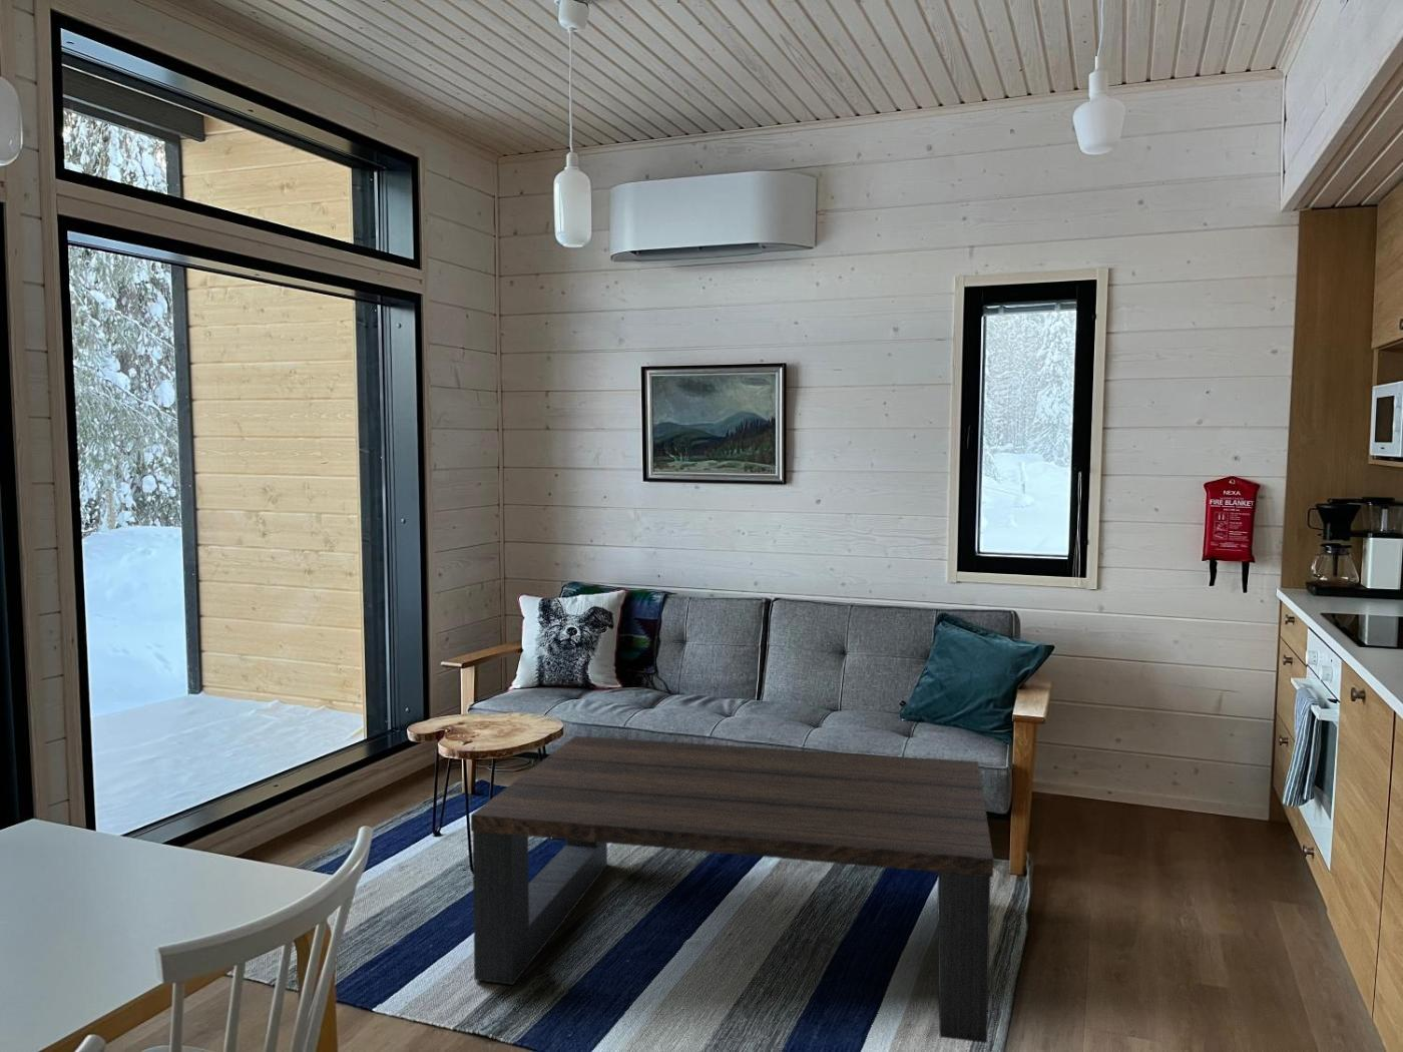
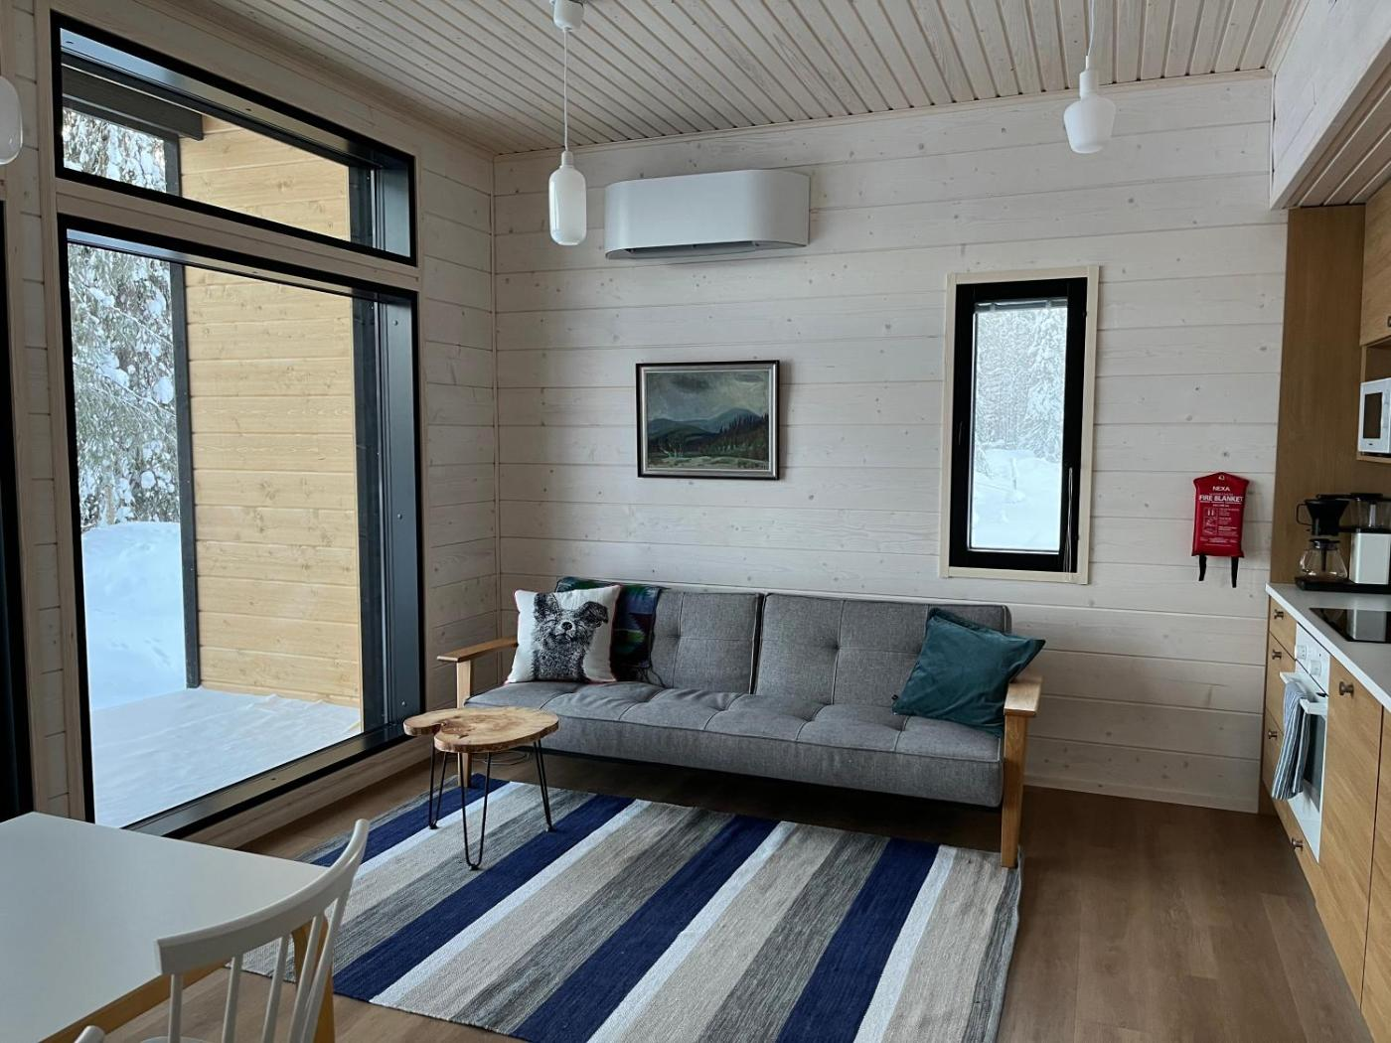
- coffee table [470,735,994,1044]
